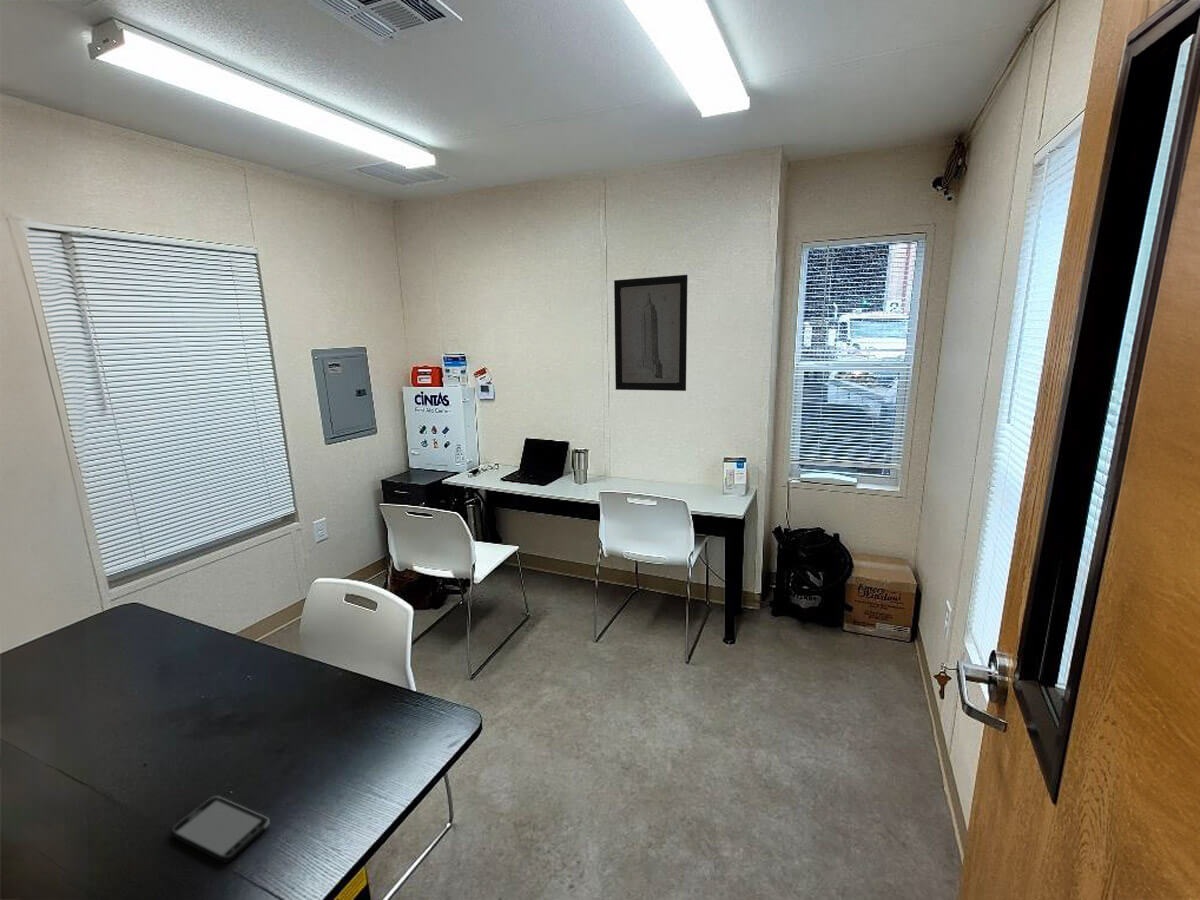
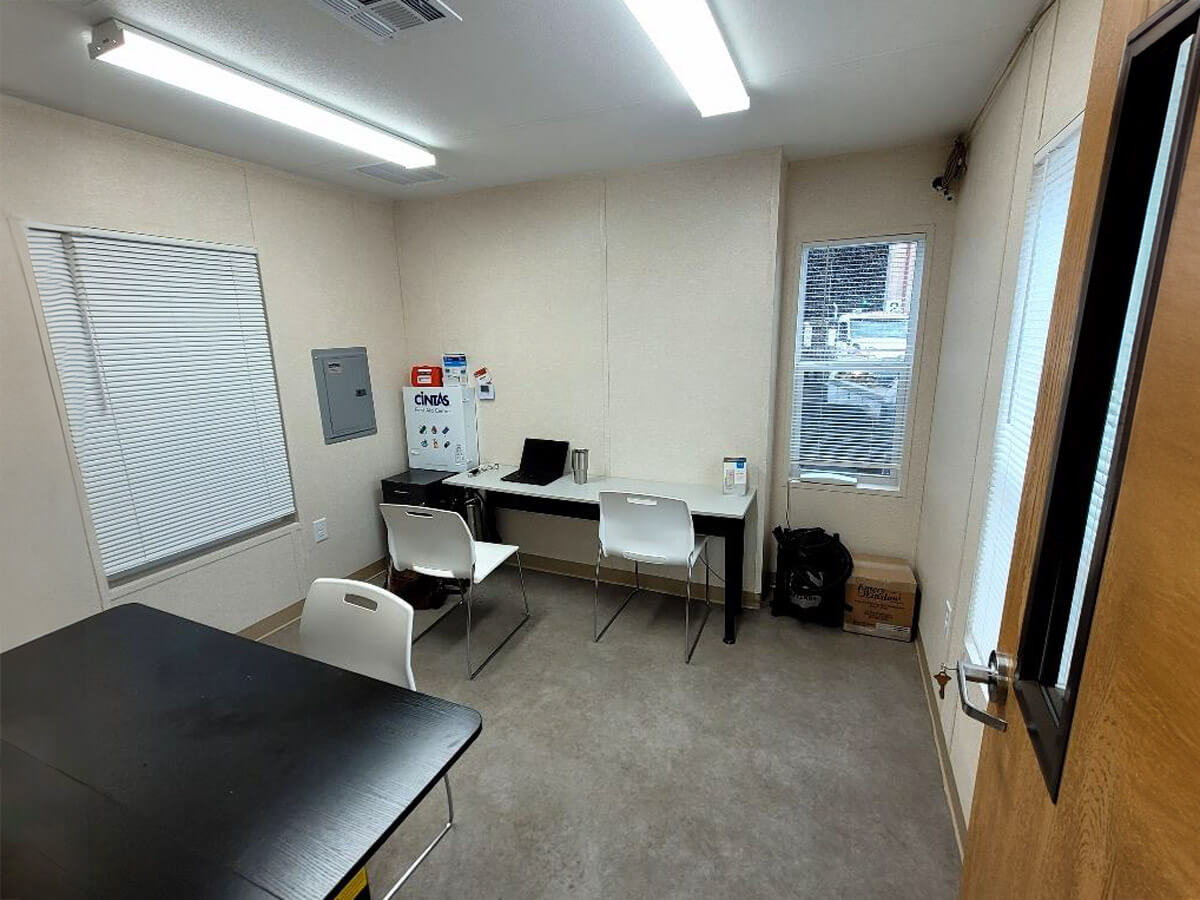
- smartphone [169,795,271,864]
- wall art [613,274,689,392]
